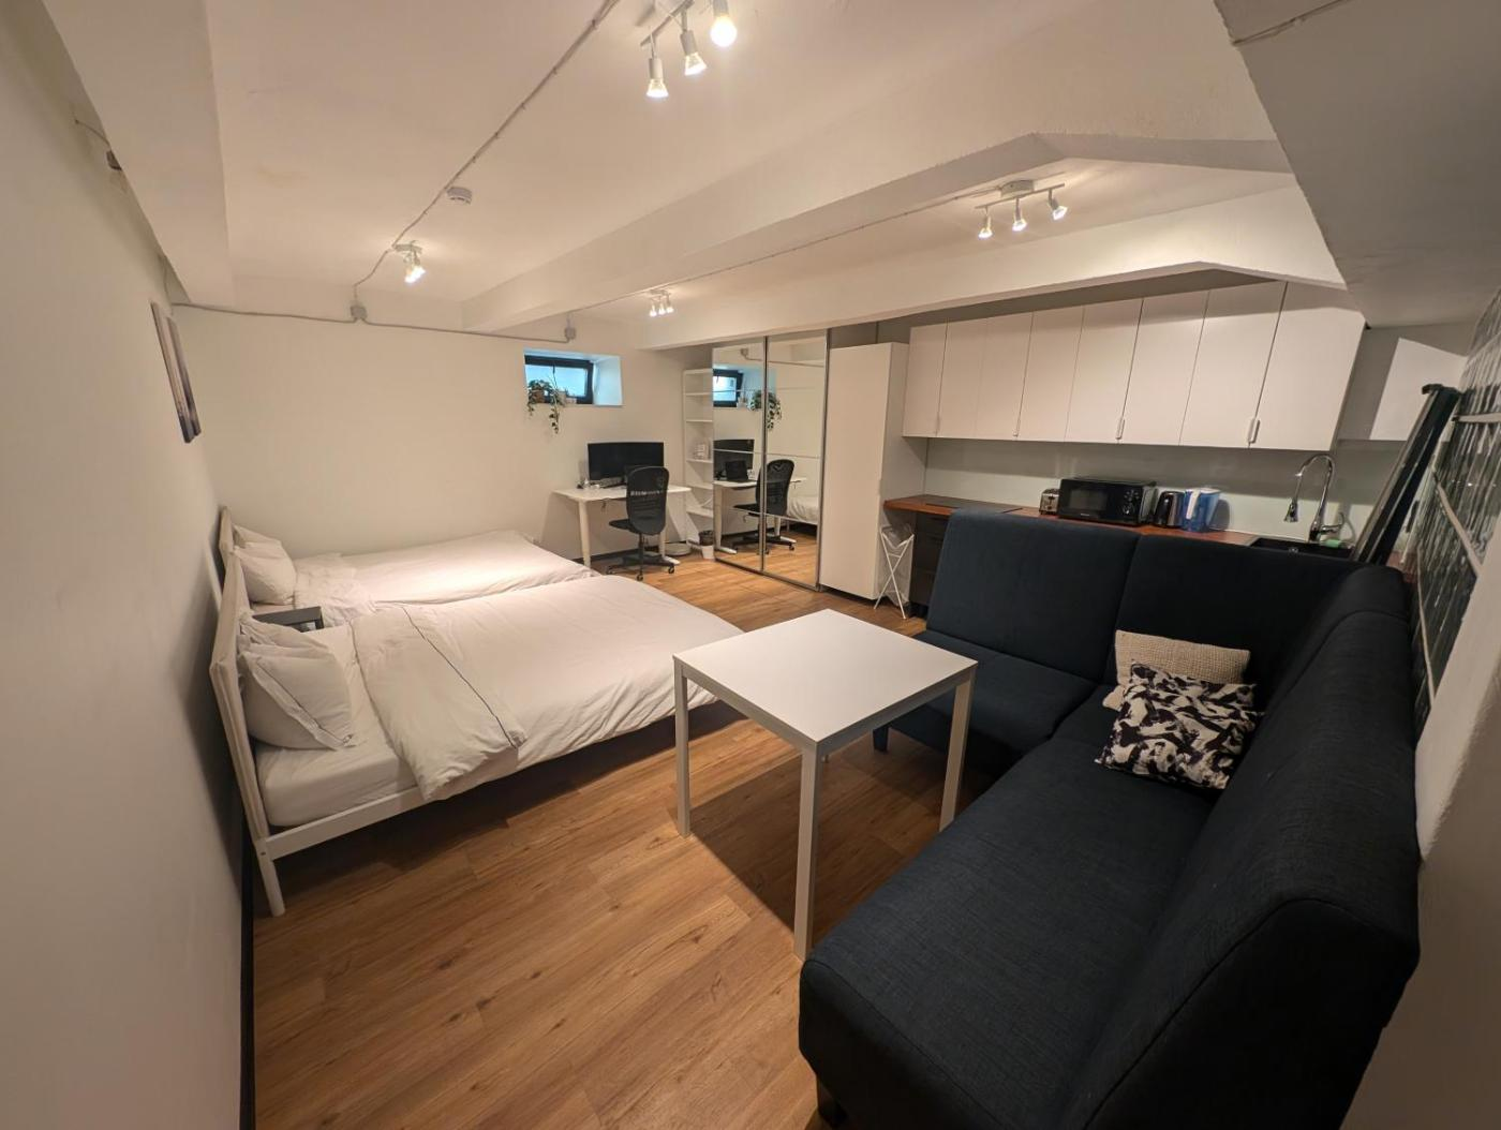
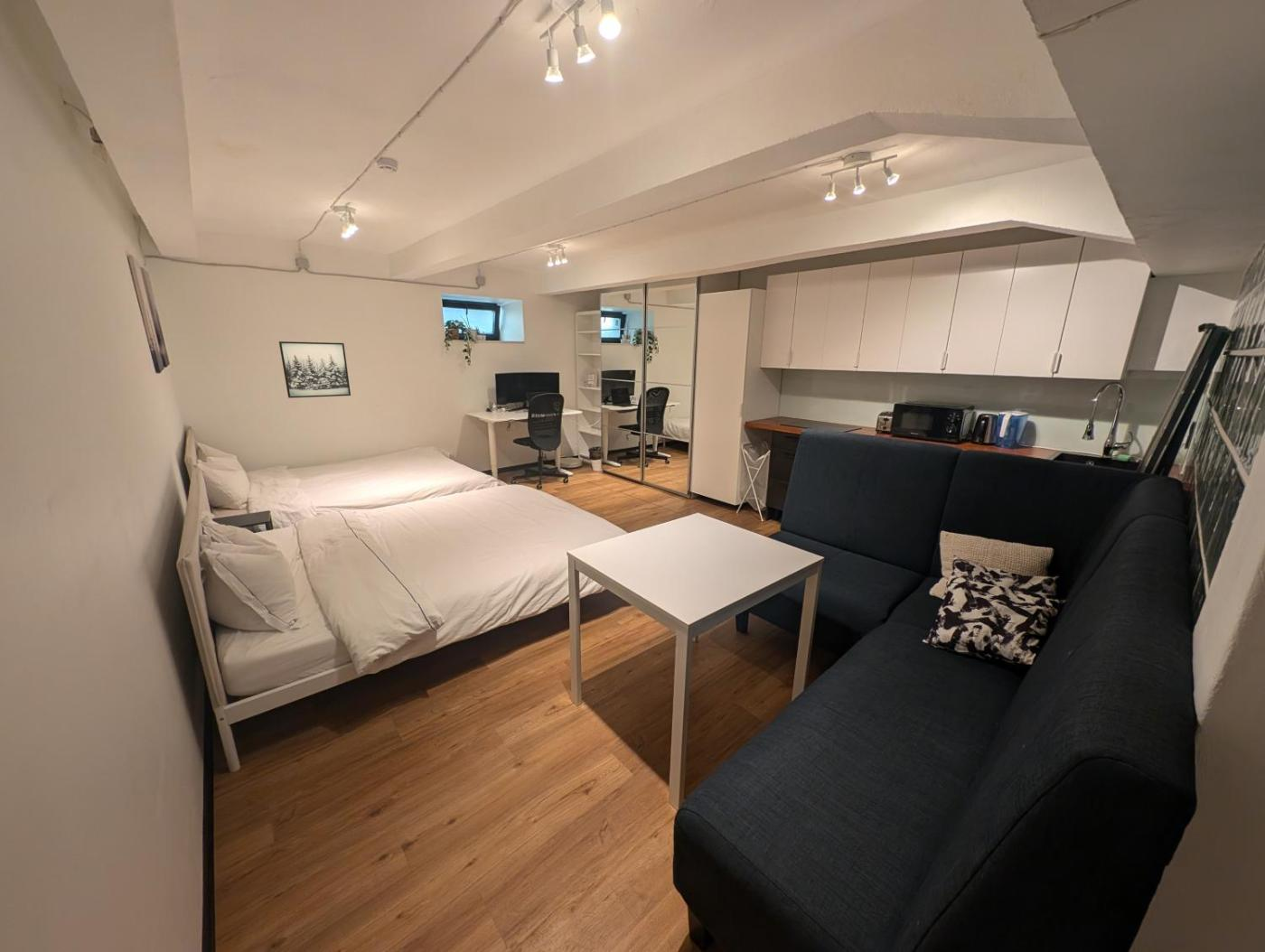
+ wall art [278,341,351,398]
